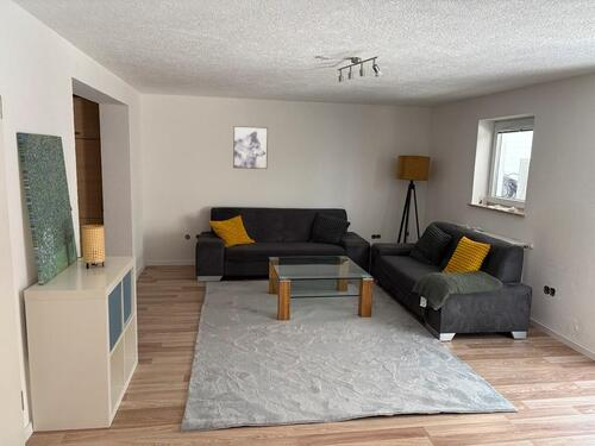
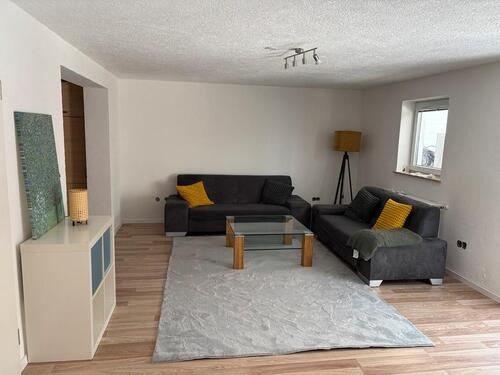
- wall art [232,125,269,170]
